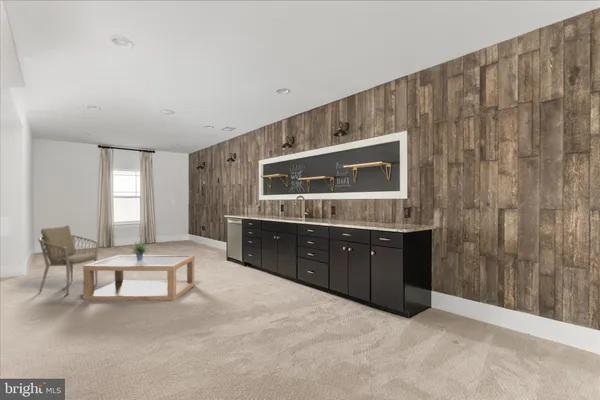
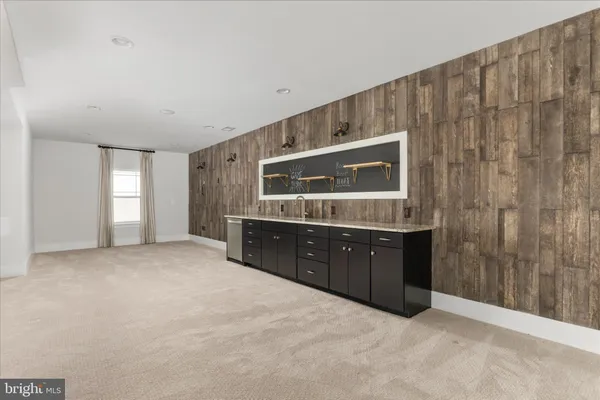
- armchair [37,224,99,295]
- potted plant [128,236,152,260]
- coffee table [82,254,196,302]
